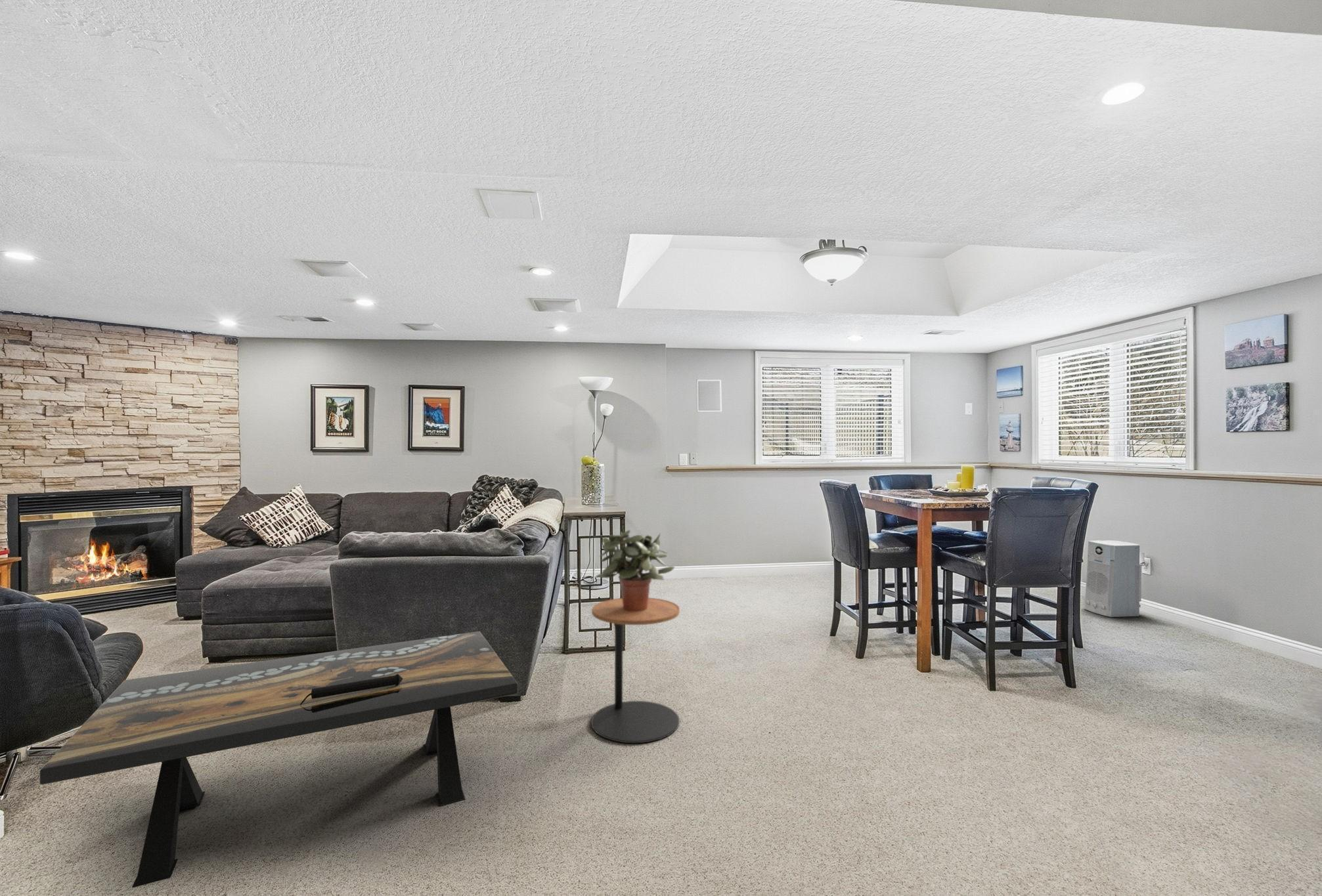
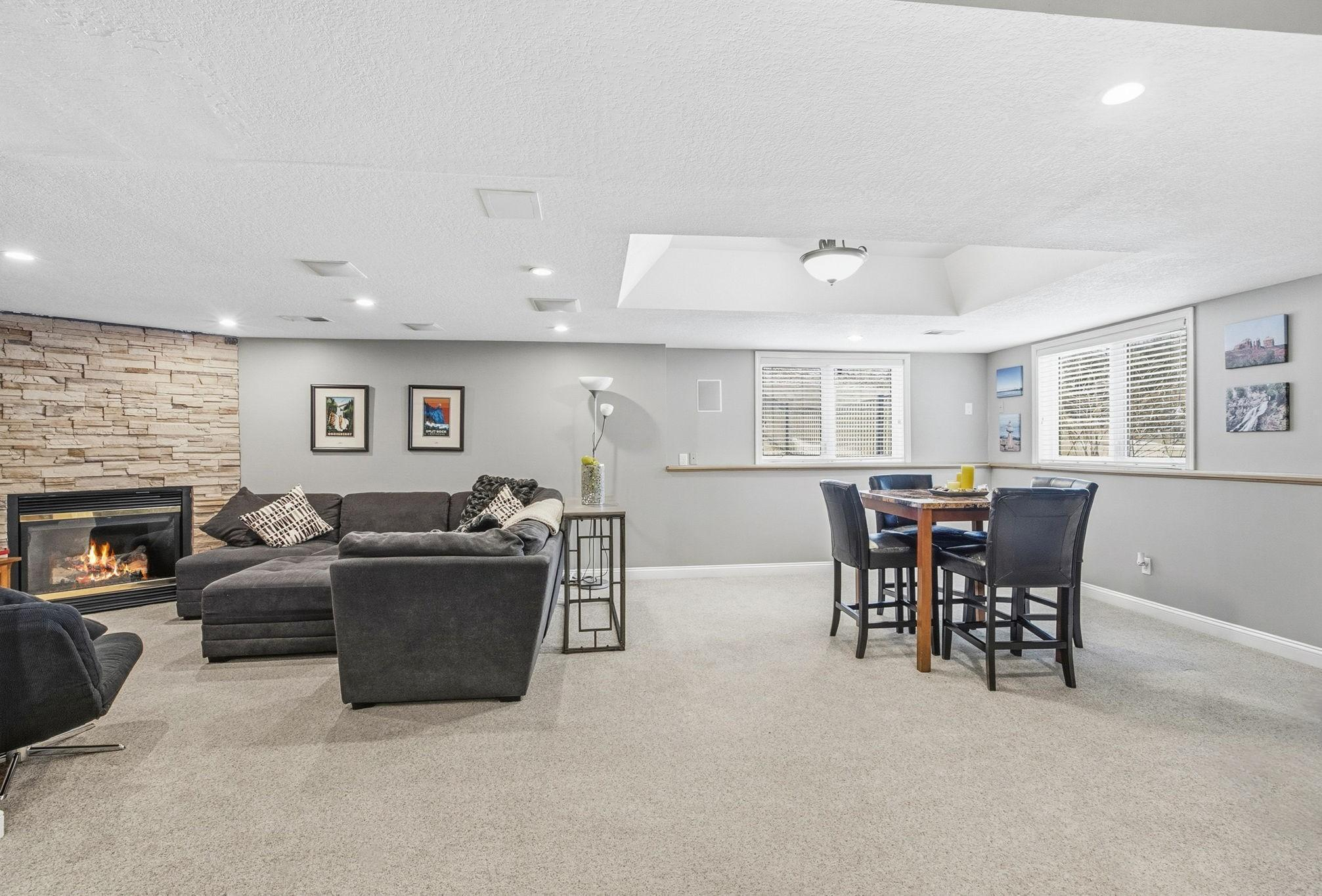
- potted plant [595,530,676,611]
- coffee table [39,631,518,888]
- air purifier [1084,540,1142,618]
- candle [300,674,403,705]
- side table [590,597,680,744]
